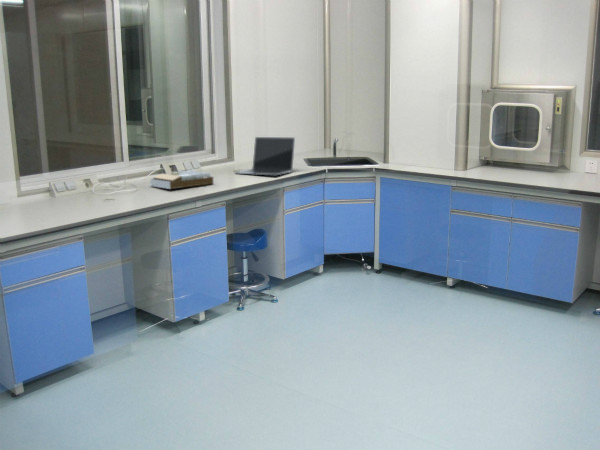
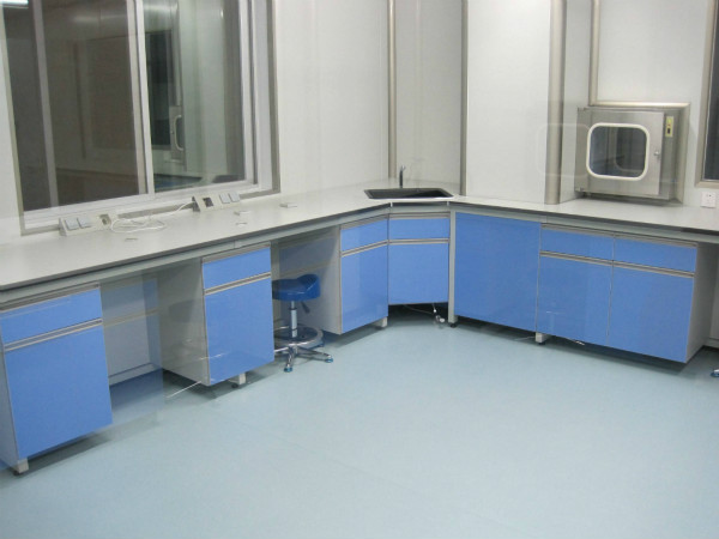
- paper tray [149,169,214,190]
- laptop [235,136,296,176]
